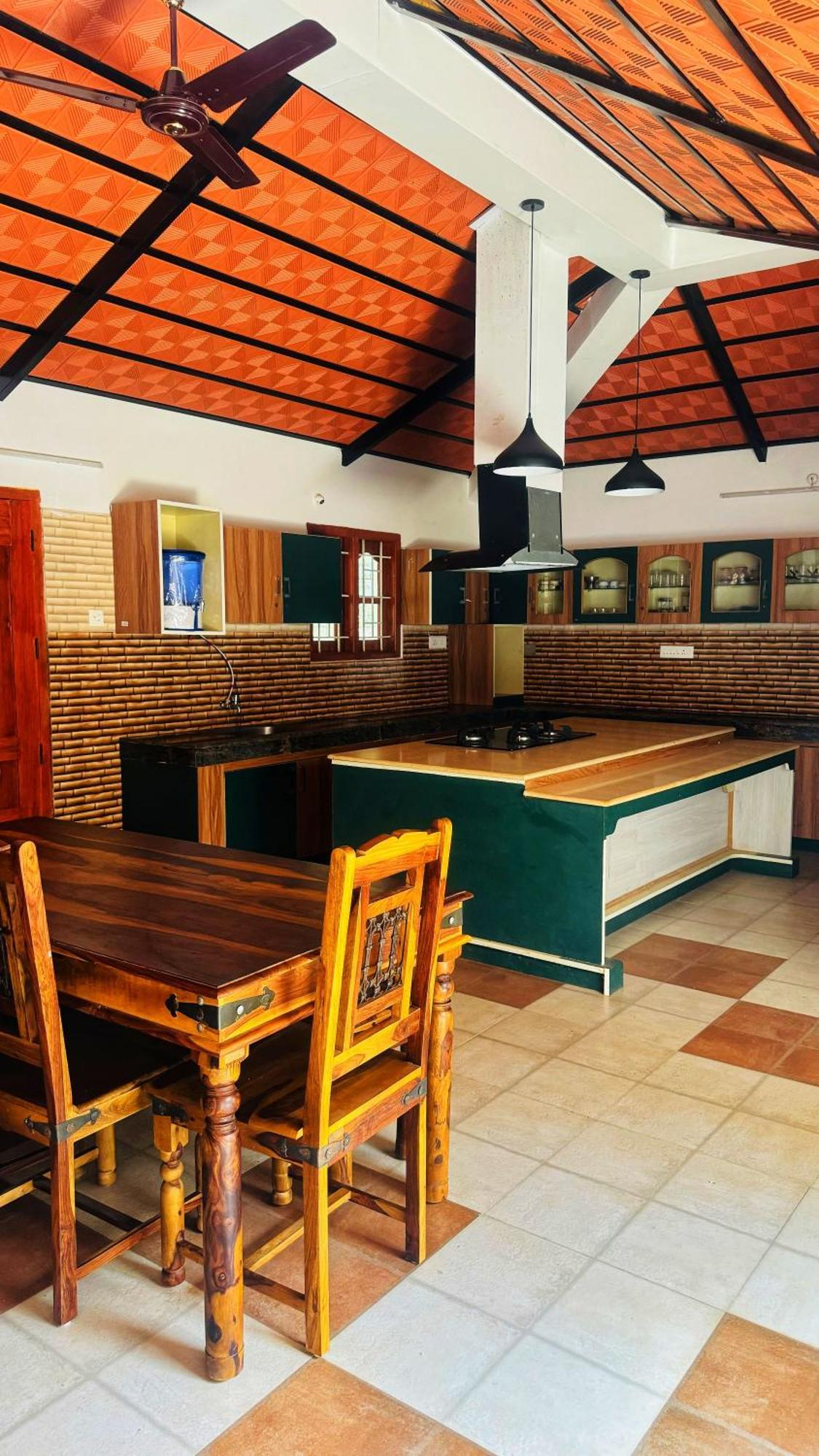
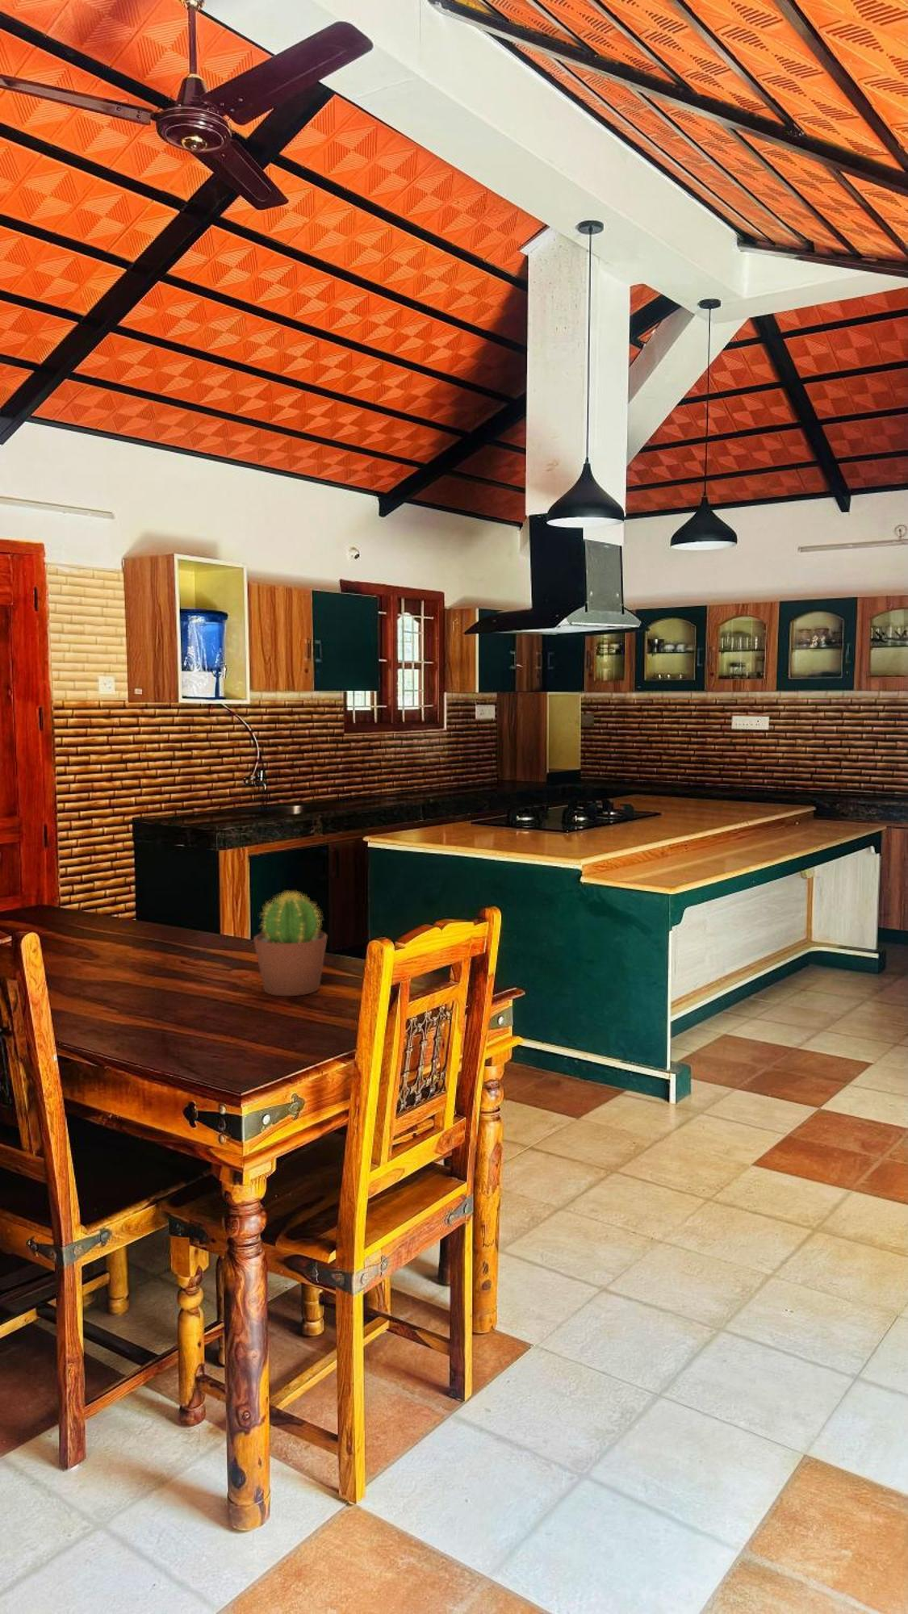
+ potted cactus [253,889,328,997]
